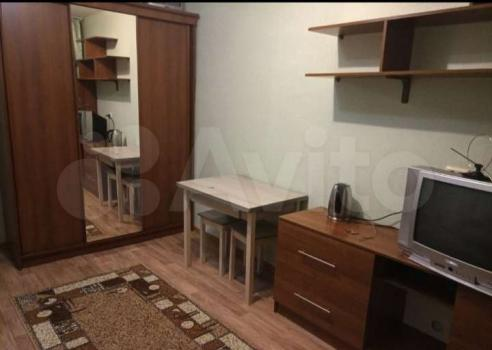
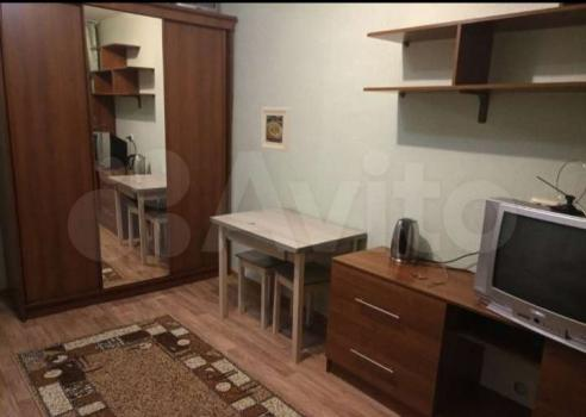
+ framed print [260,106,292,153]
